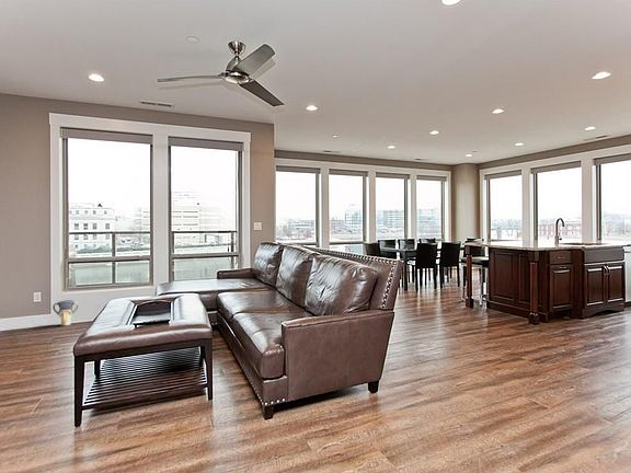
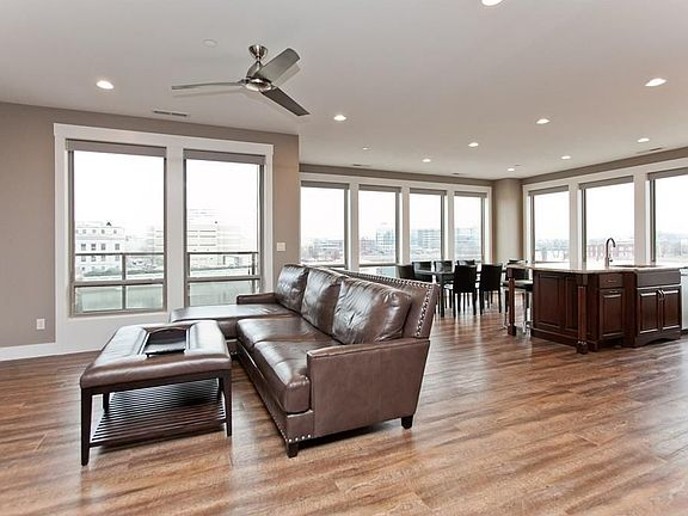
- vase [51,299,79,326]
